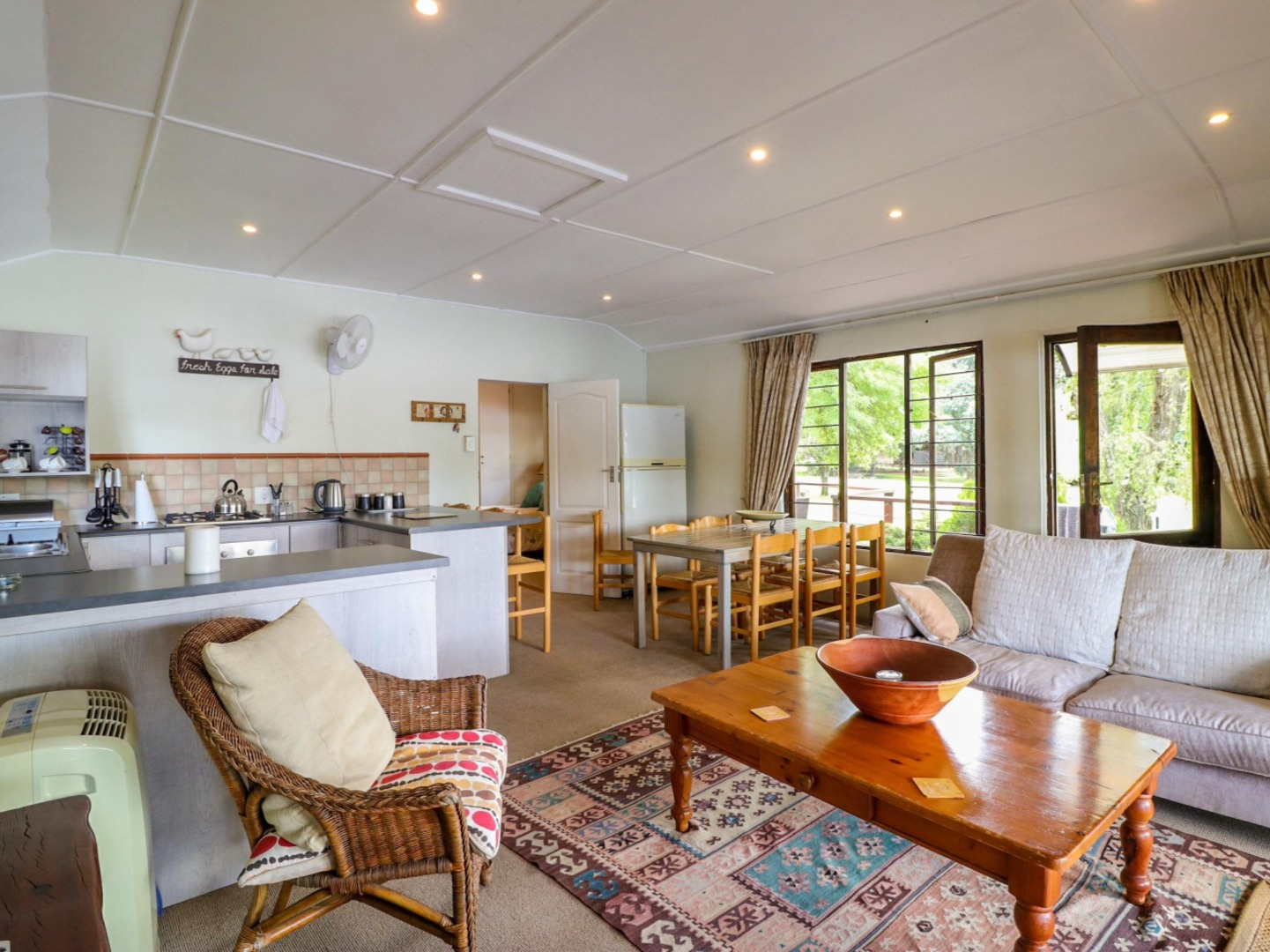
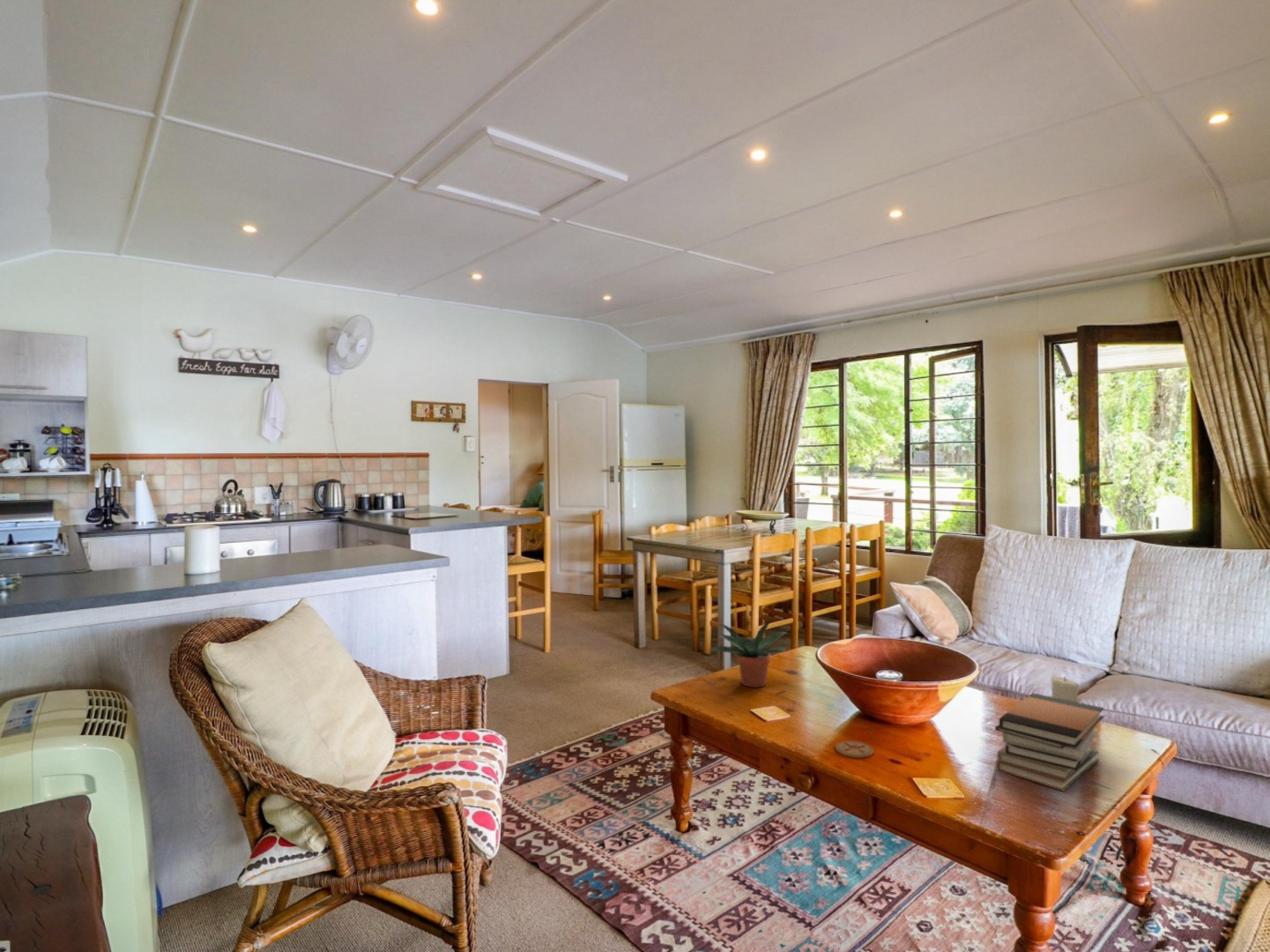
+ candle [1051,675,1080,703]
+ coaster [835,740,874,759]
+ book stack [994,692,1105,792]
+ potted plant [709,618,787,688]
